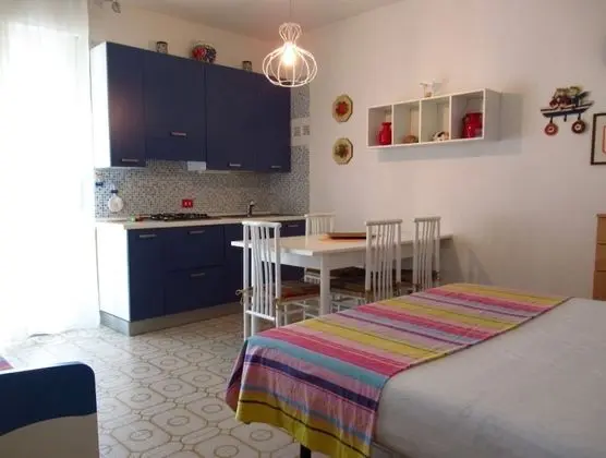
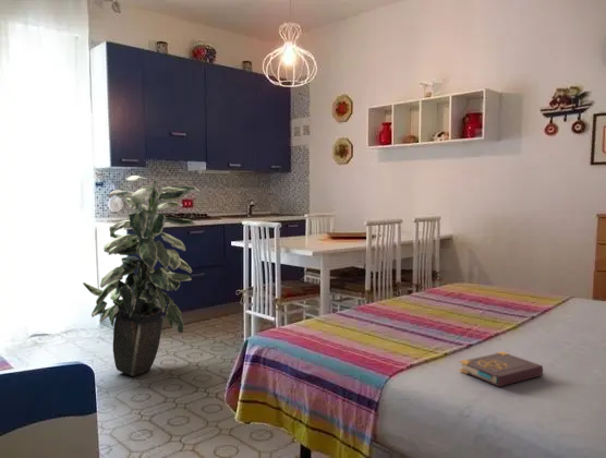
+ book [458,350,544,388]
+ indoor plant [82,174,202,377]
